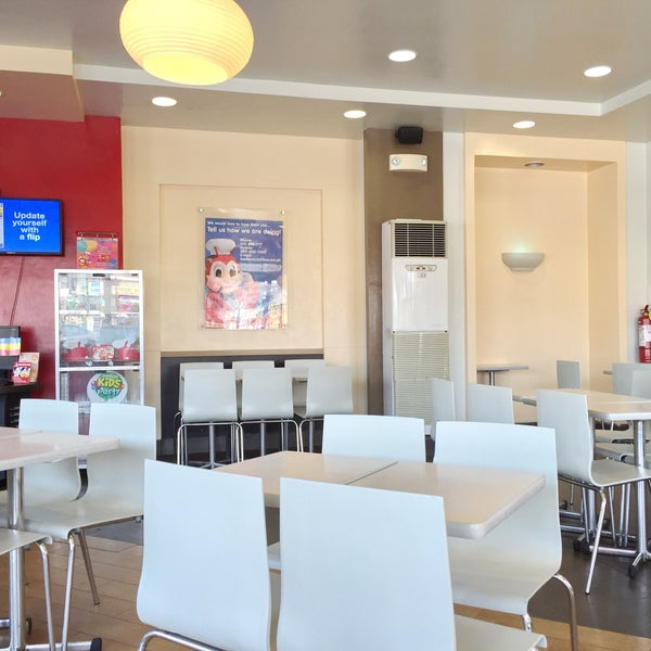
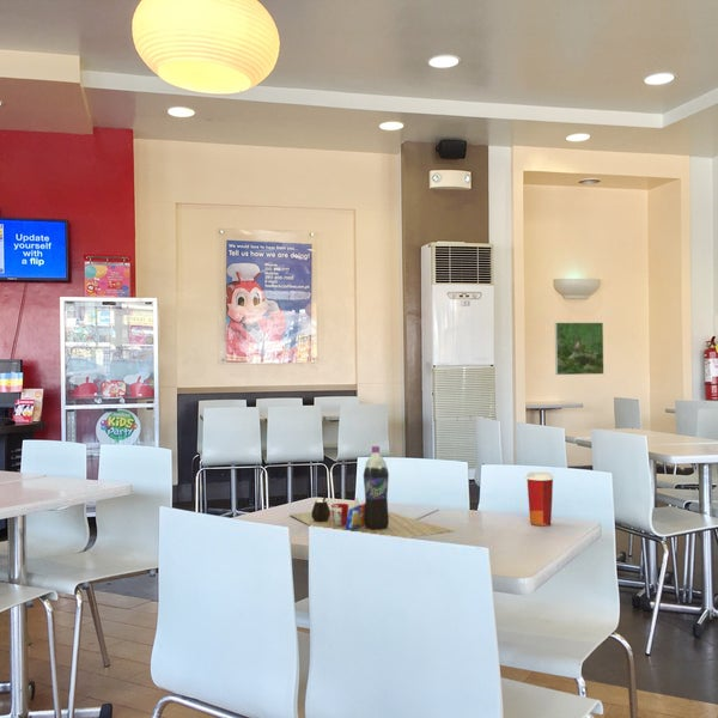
+ paper cup [524,470,555,527]
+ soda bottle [290,445,455,538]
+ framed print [554,322,604,376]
